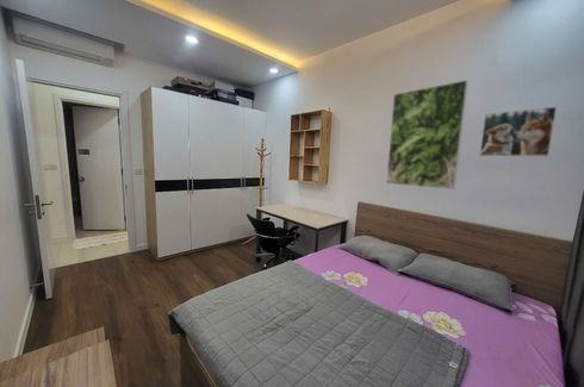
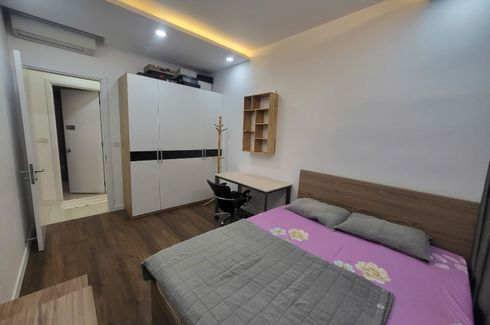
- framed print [385,79,470,191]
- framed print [478,106,558,157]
